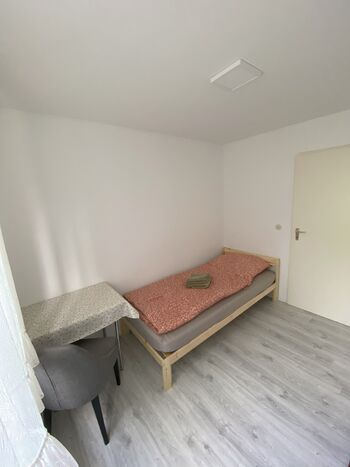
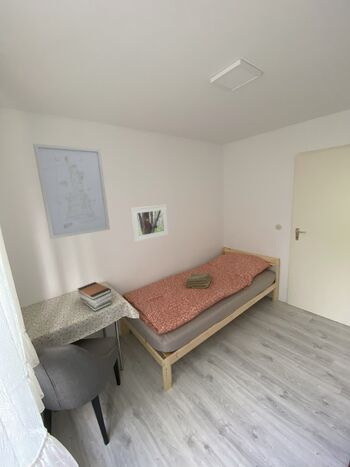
+ wall art [32,143,111,240]
+ book stack [77,281,113,313]
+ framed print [129,203,169,243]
